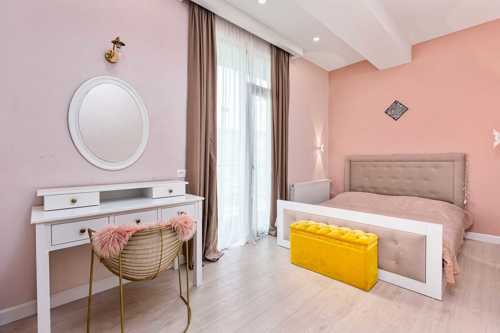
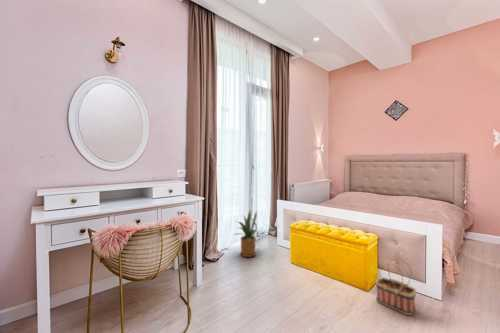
+ house plant [231,209,258,258]
+ basket [374,257,417,316]
